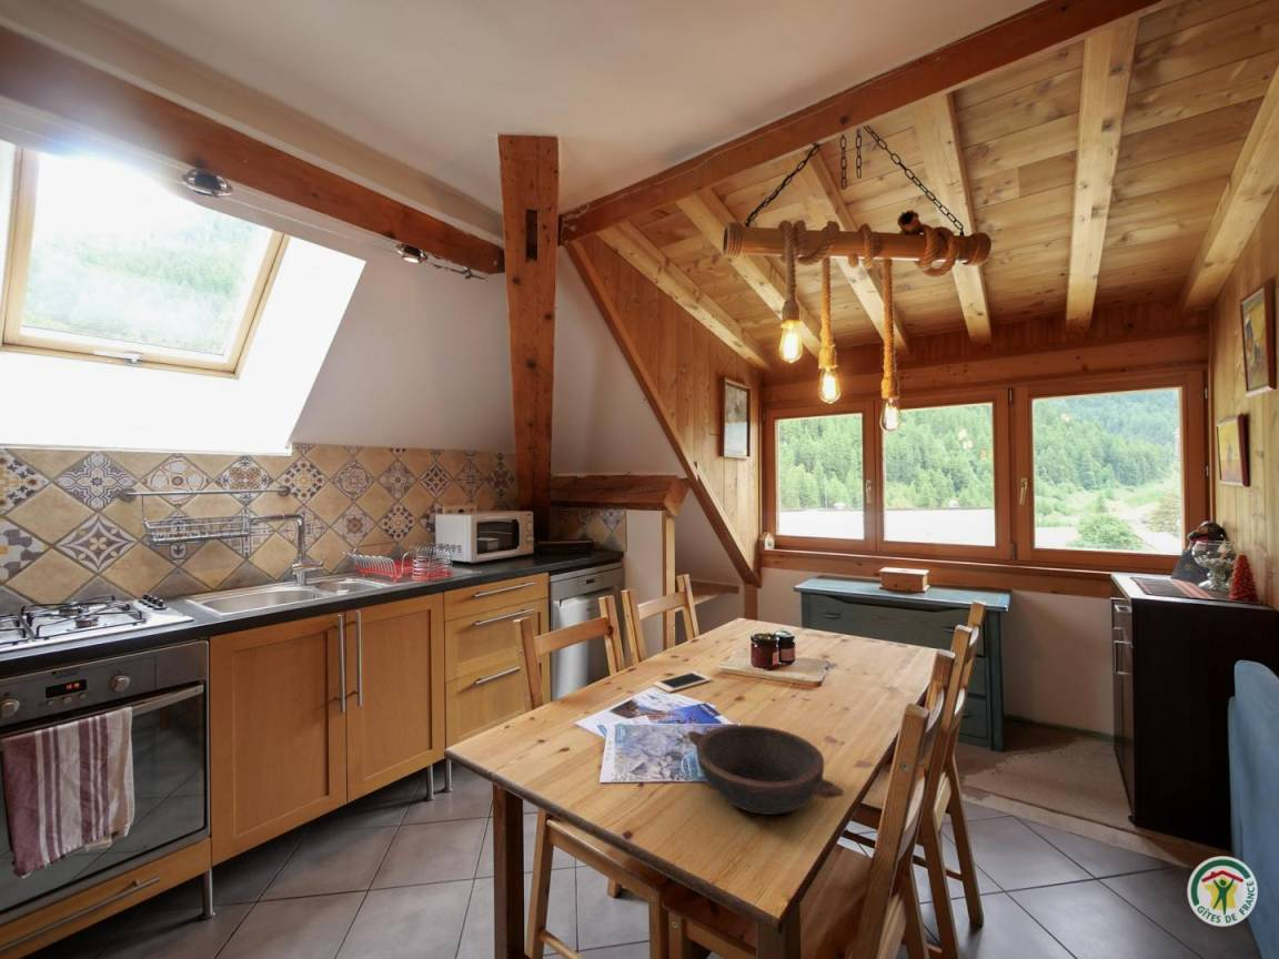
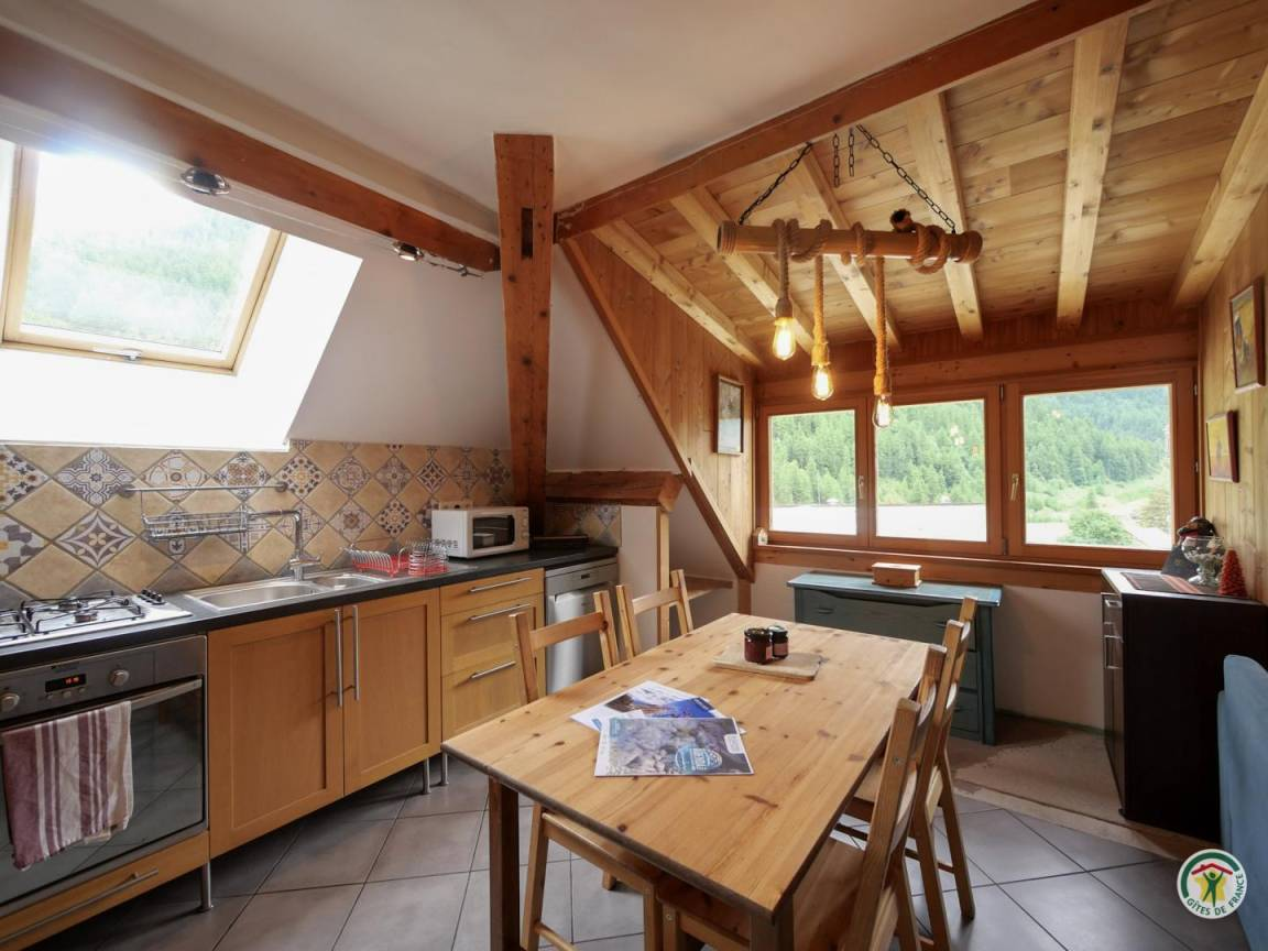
- cell phone [652,670,712,694]
- bowl [686,724,846,816]
